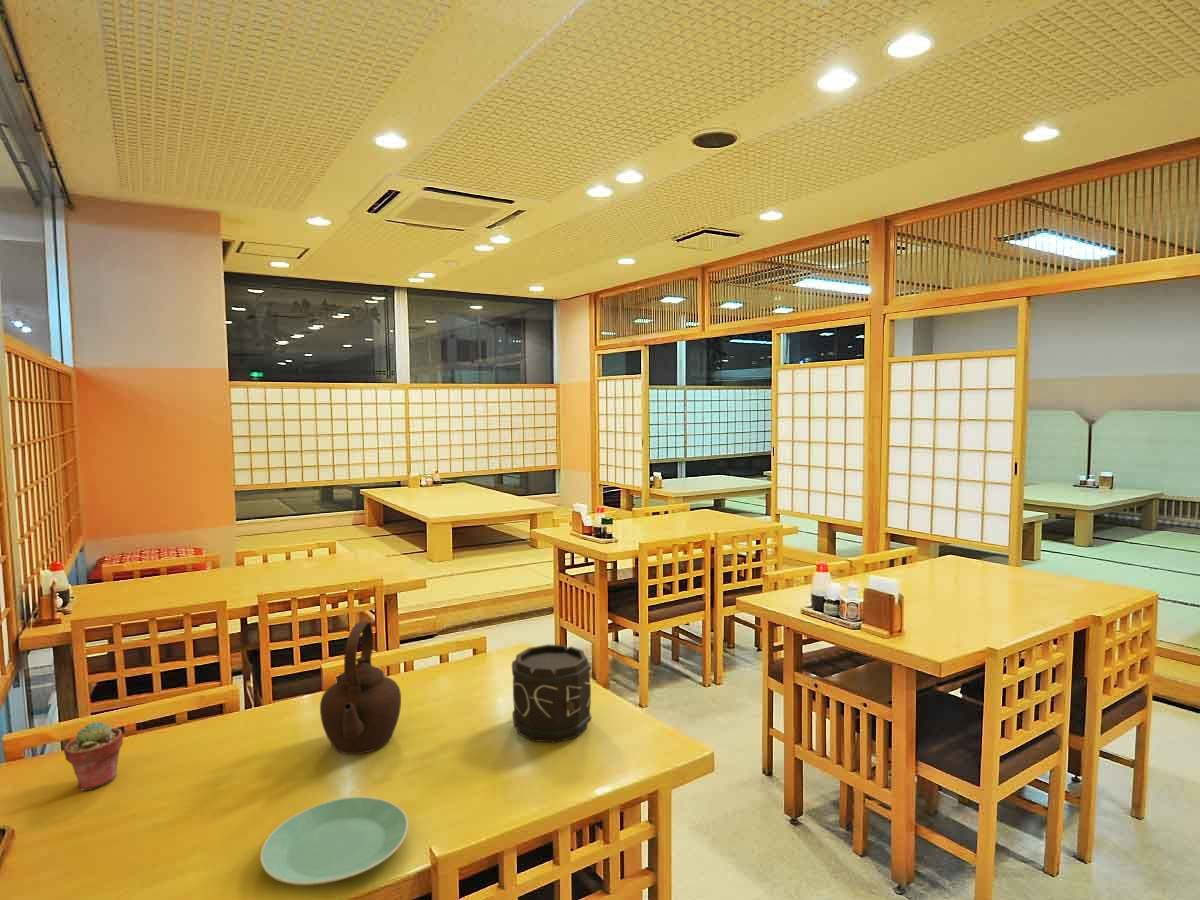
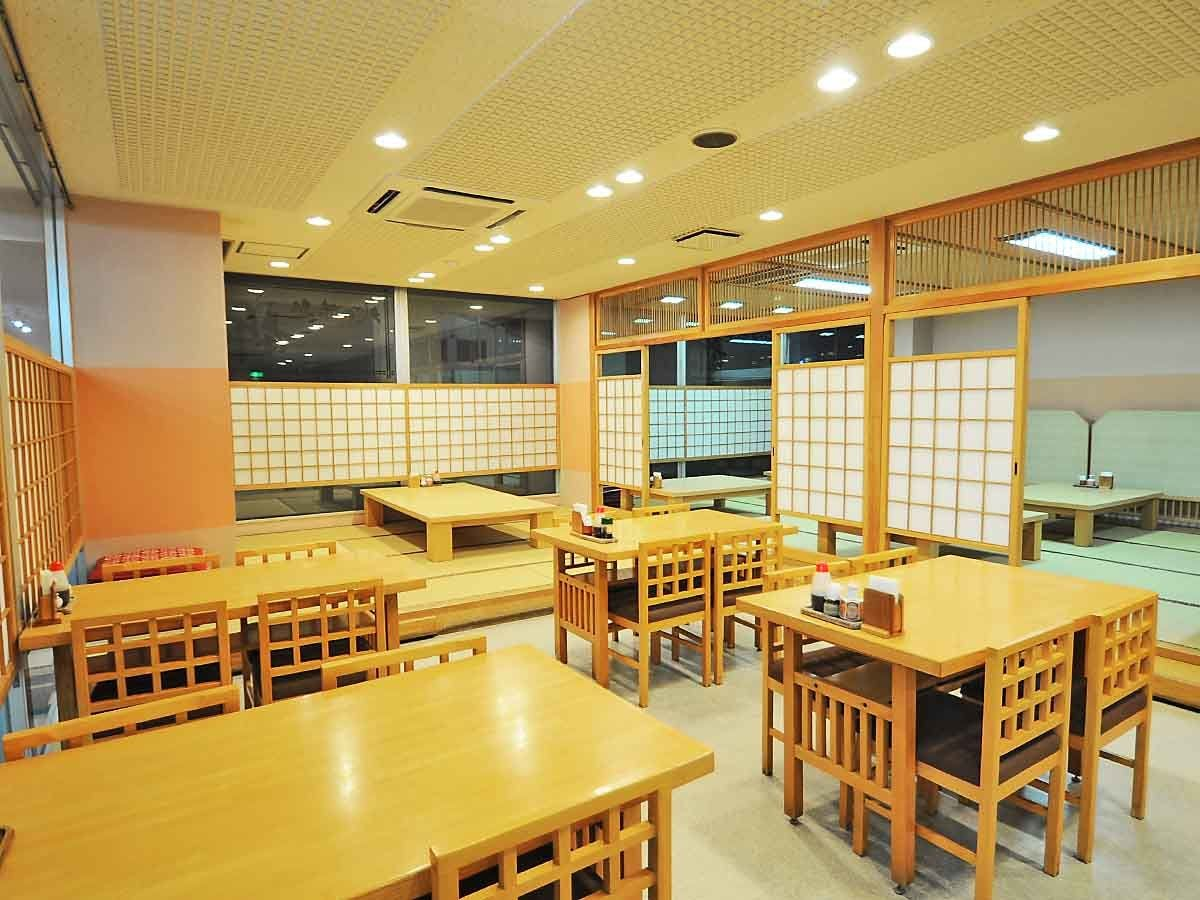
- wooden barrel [511,643,592,744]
- potted succulent [63,720,124,792]
- teapot [319,621,402,755]
- plate [259,796,409,886]
